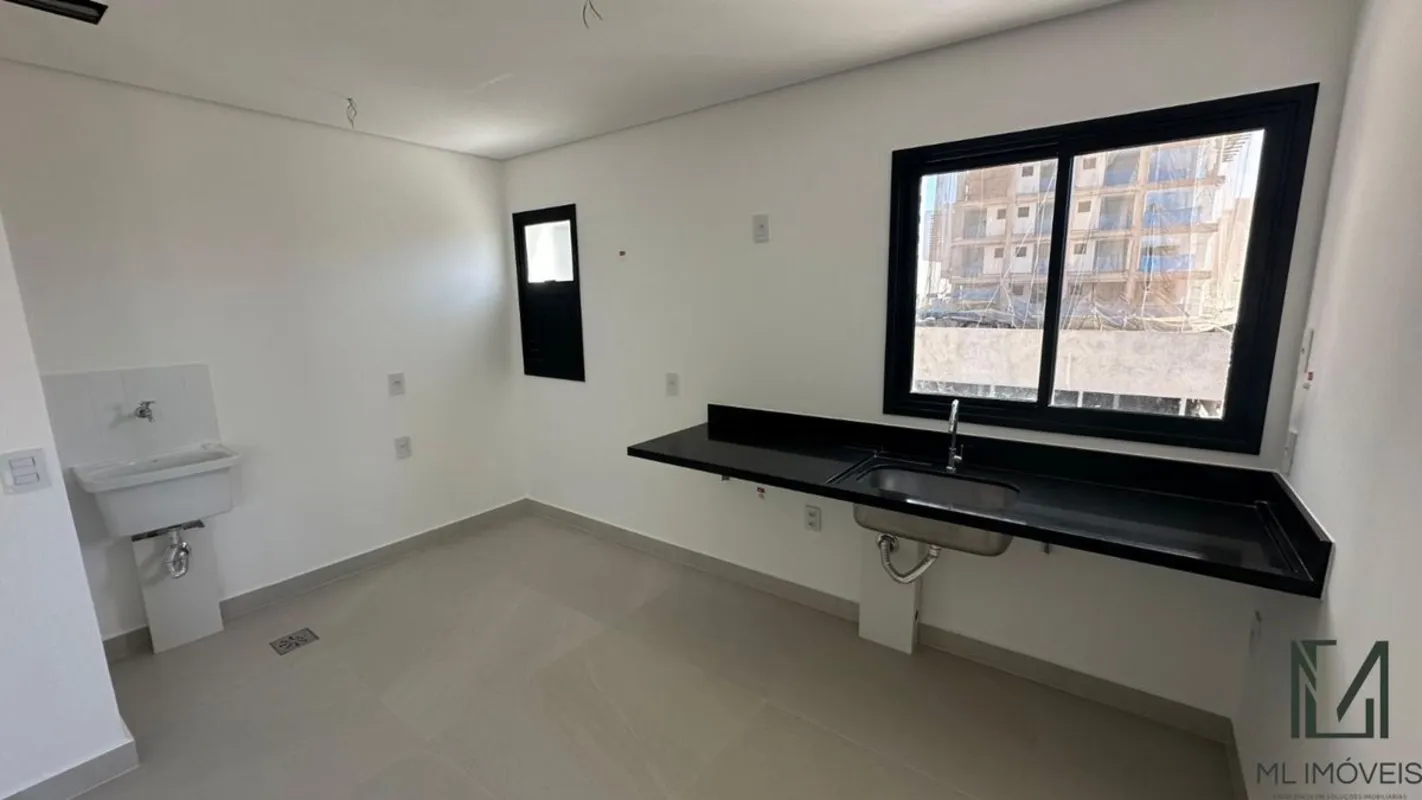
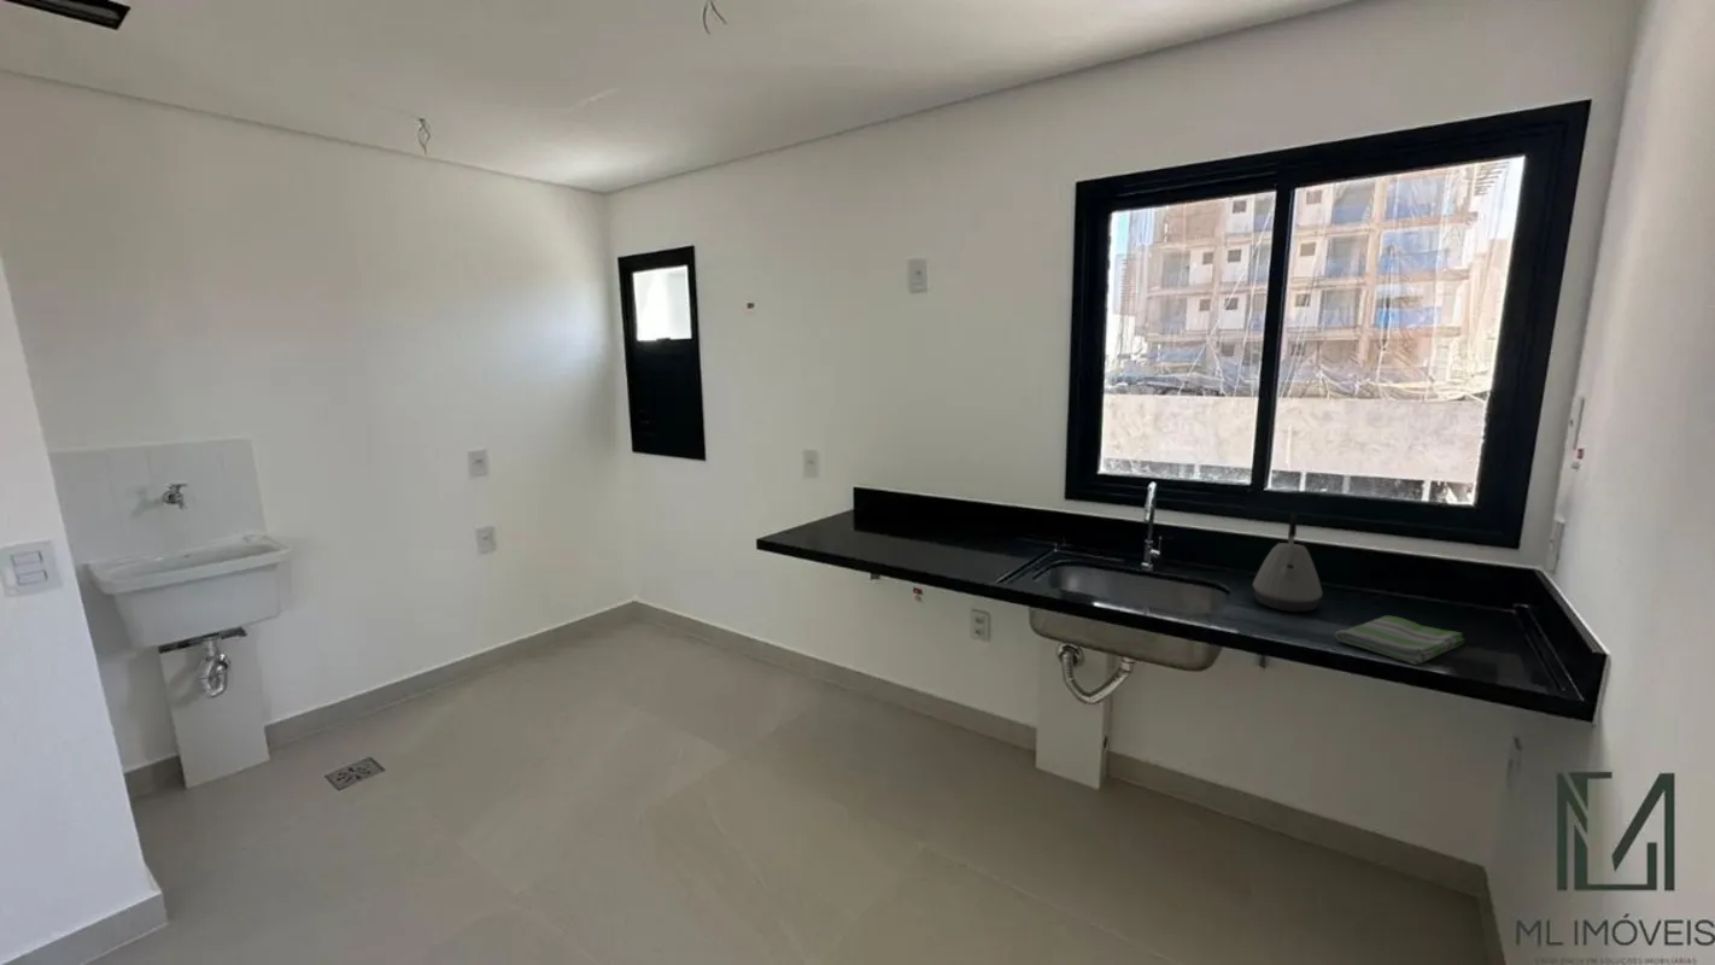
+ dish towel [1334,615,1467,666]
+ kettle [1252,513,1323,613]
